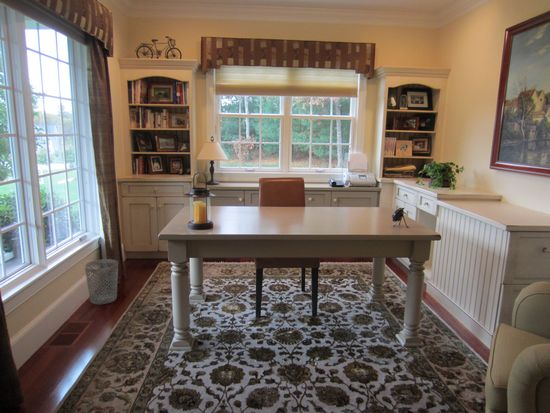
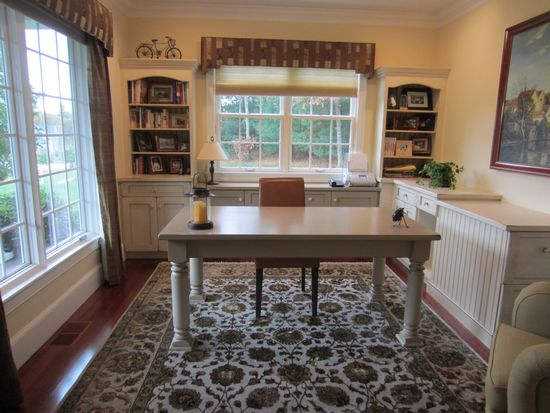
- wastebasket [84,258,119,305]
